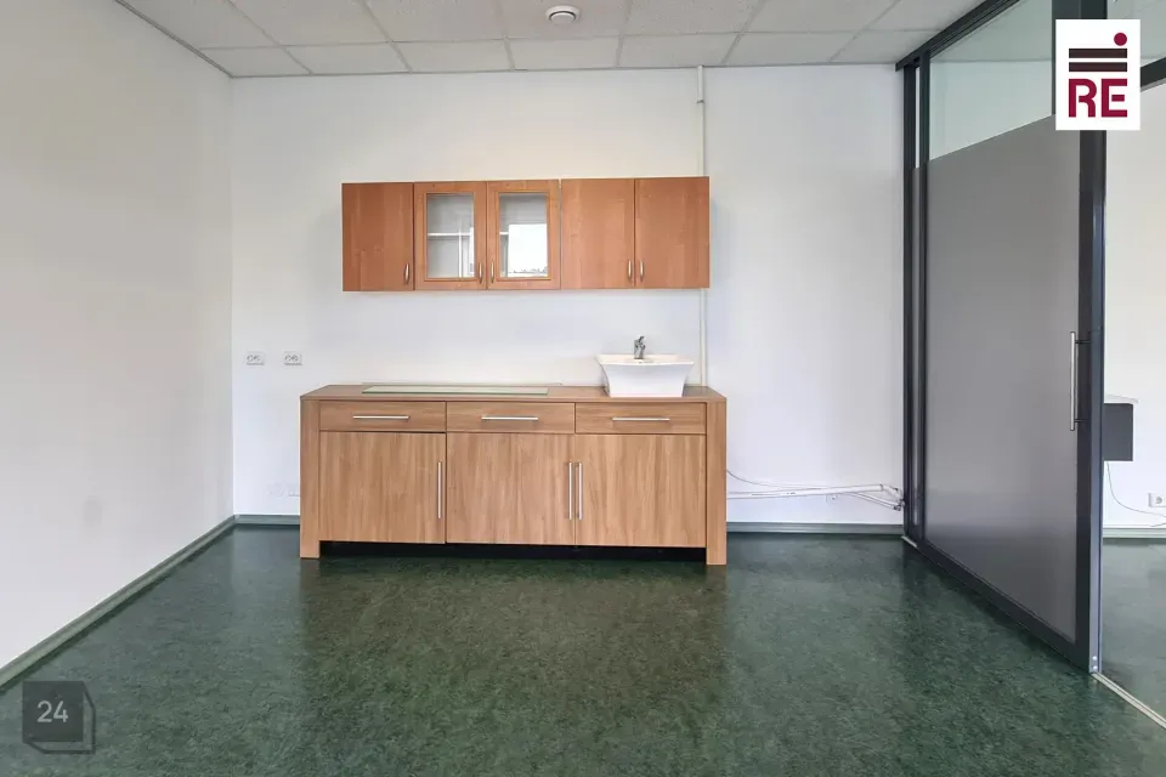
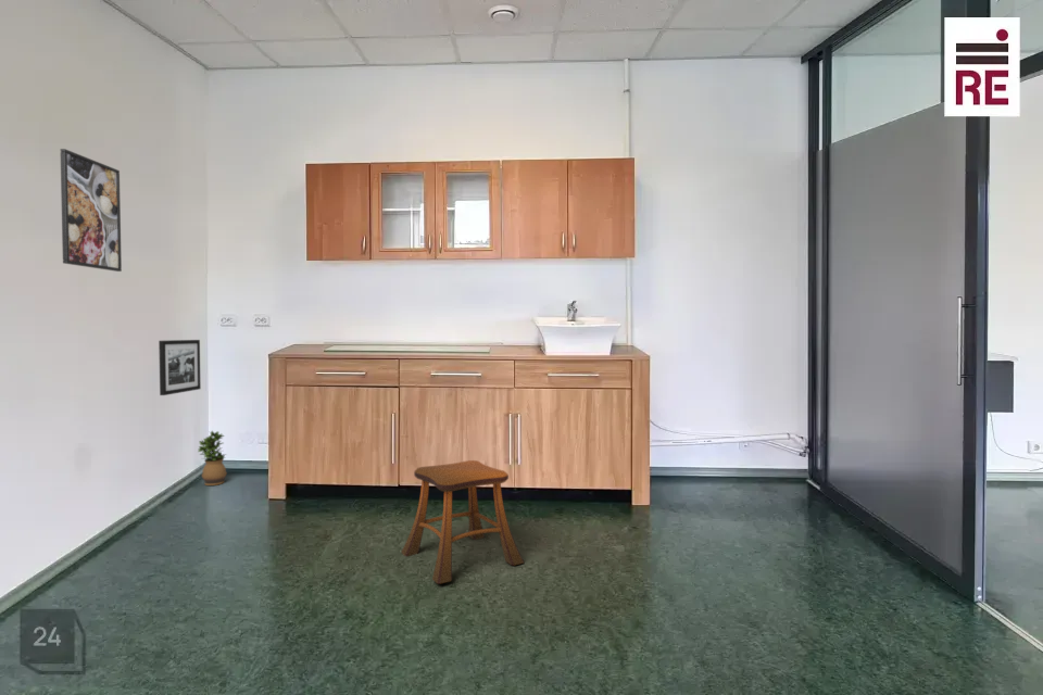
+ picture frame [158,339,202,396]
+ stool [400,459,525,585]
+ potted plant [197,430,228,486]
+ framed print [60,148,123,273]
